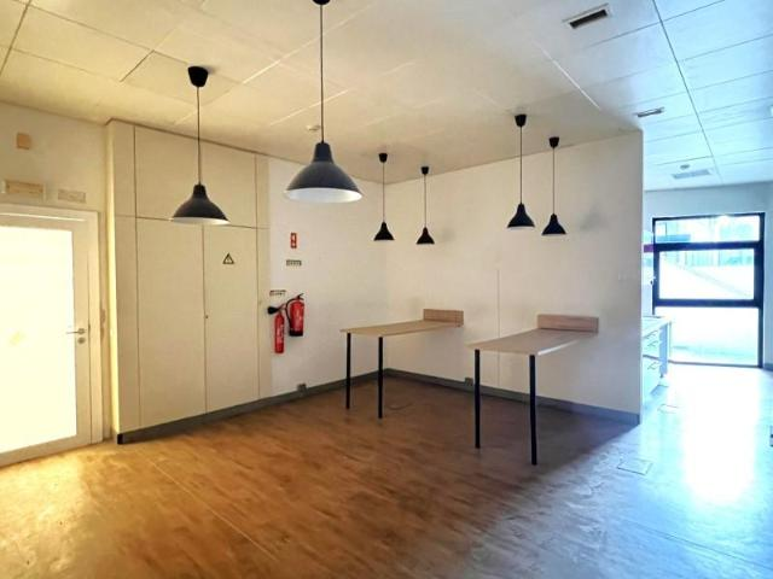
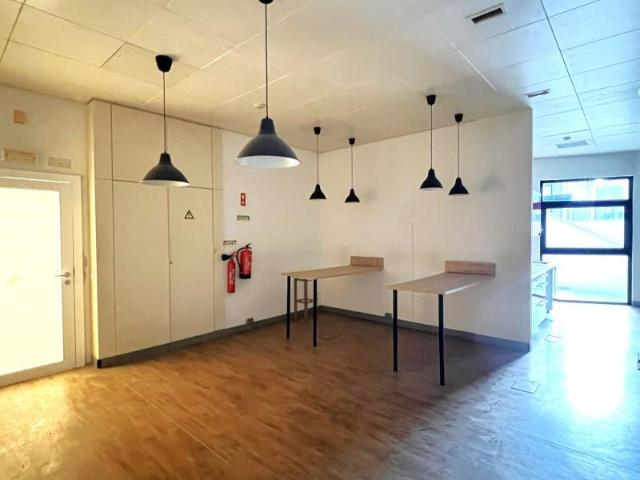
+ stool [293,277,319,323]
